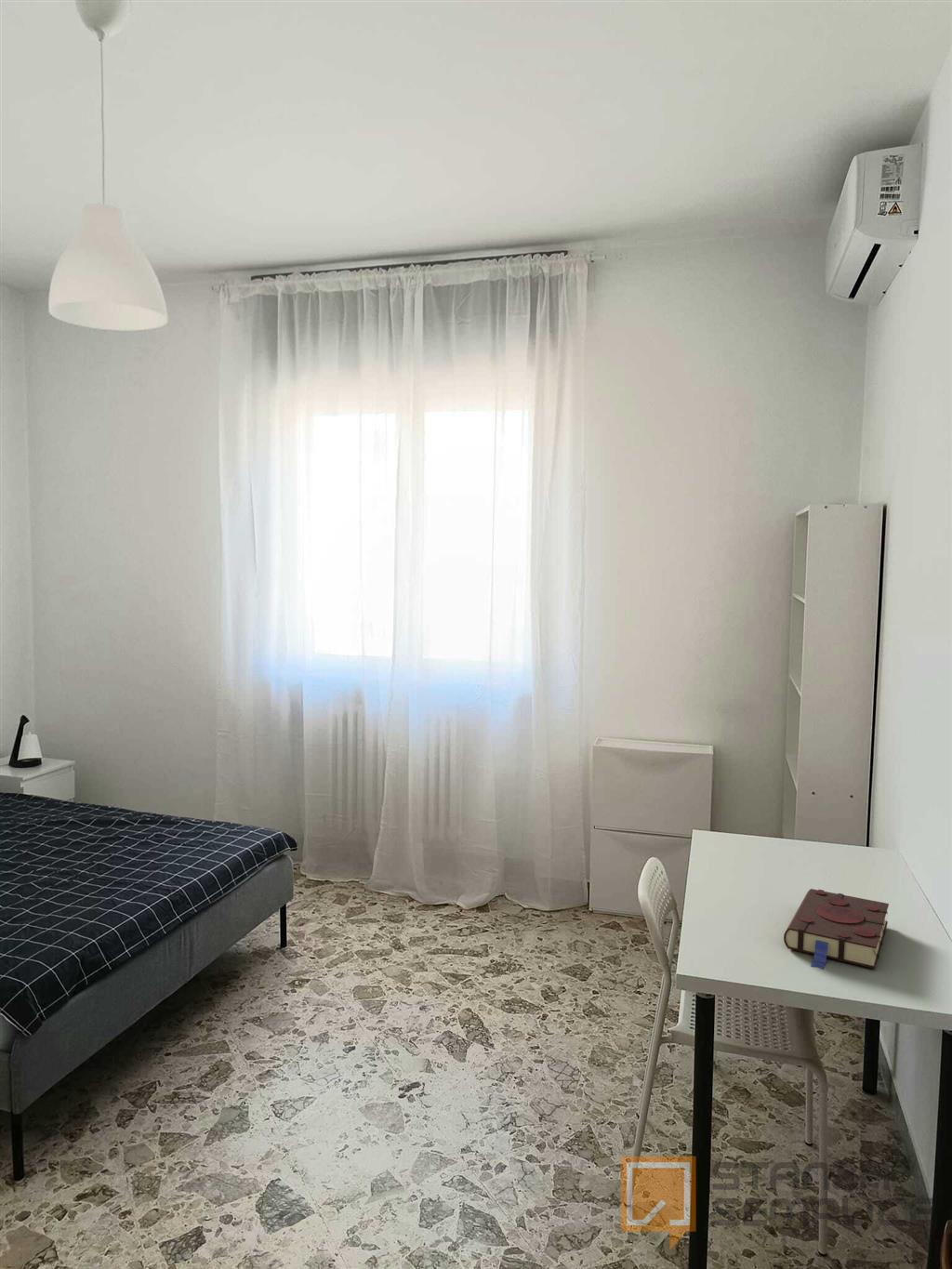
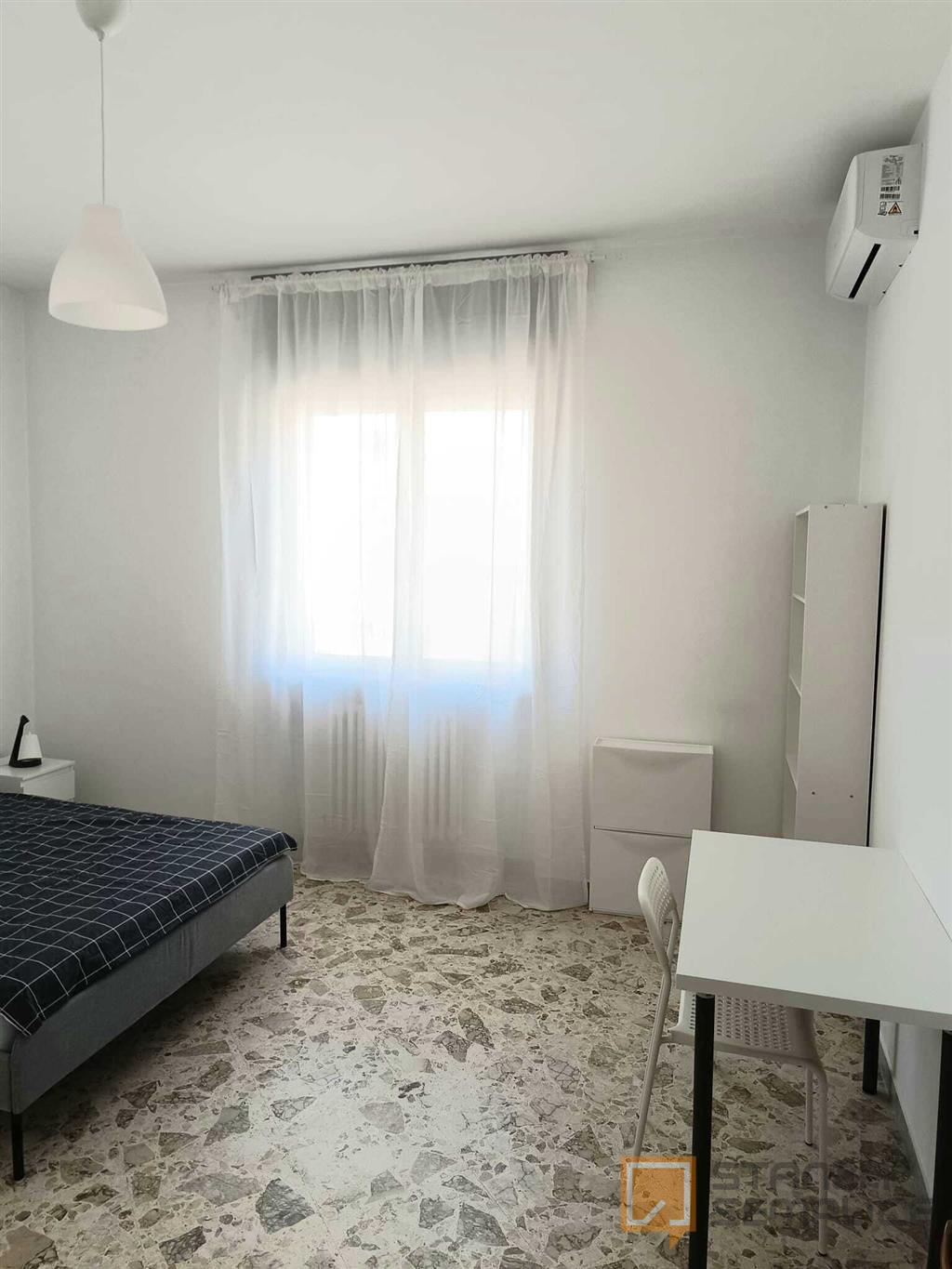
- book [783,888,890,971]
